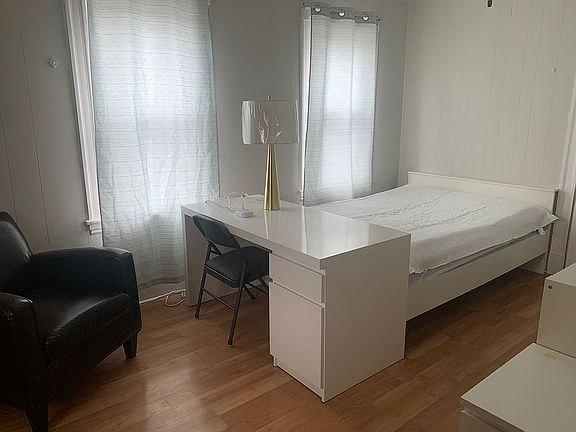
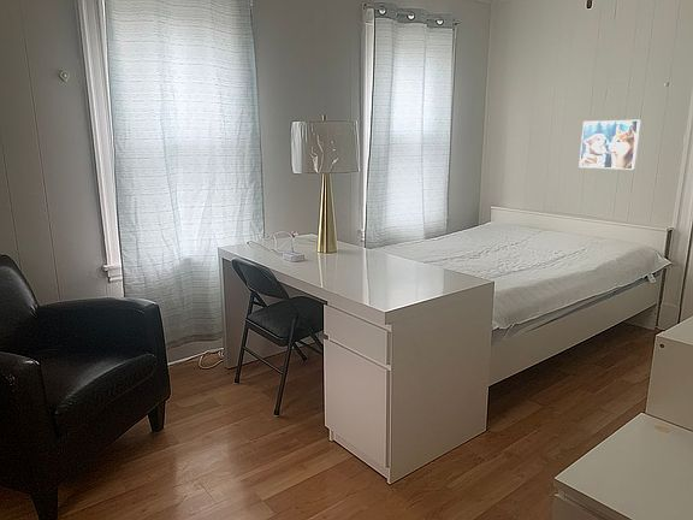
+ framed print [578,119,641,171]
